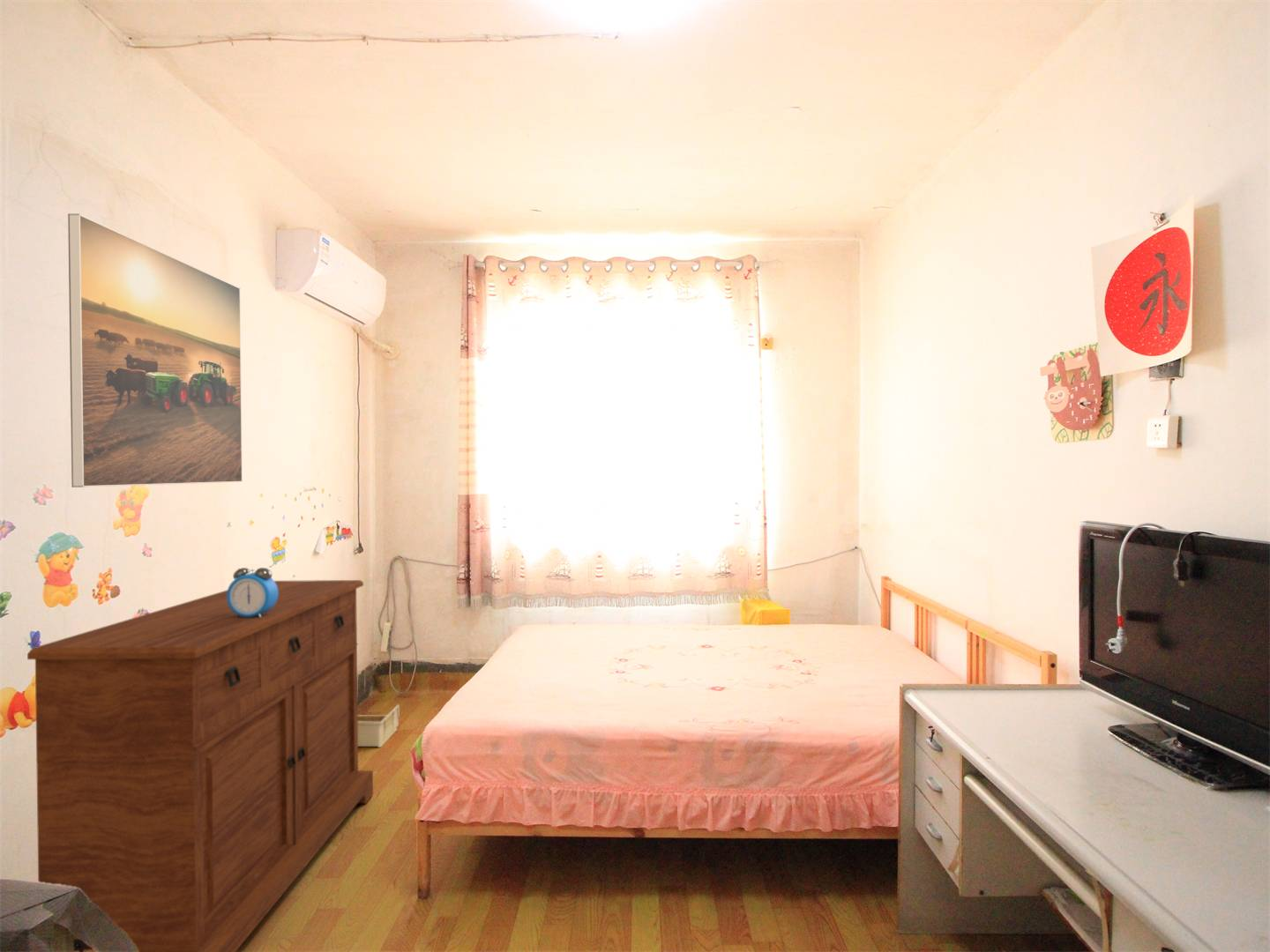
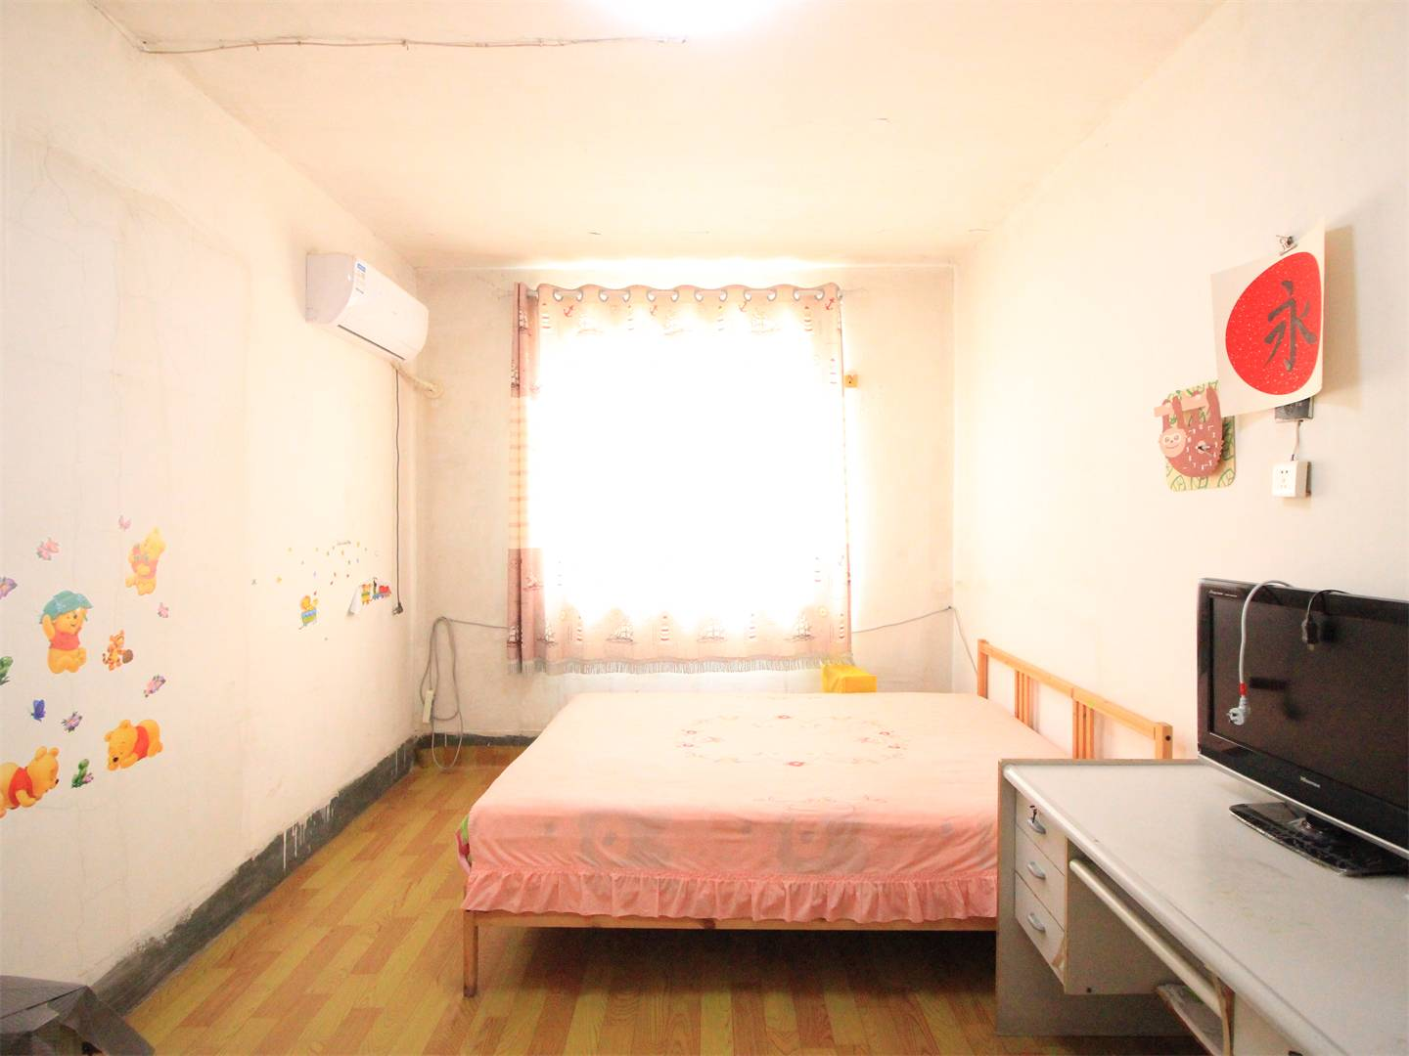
- alarm clock [227,567,278,617]
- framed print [67,212,243,488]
- storage bin [357,703,400,748]
- sideboard [26,579,374,952]
